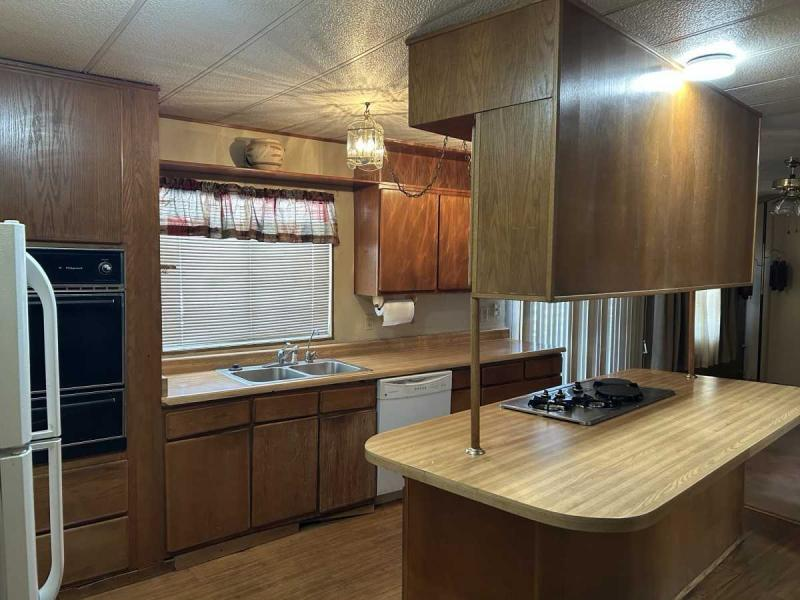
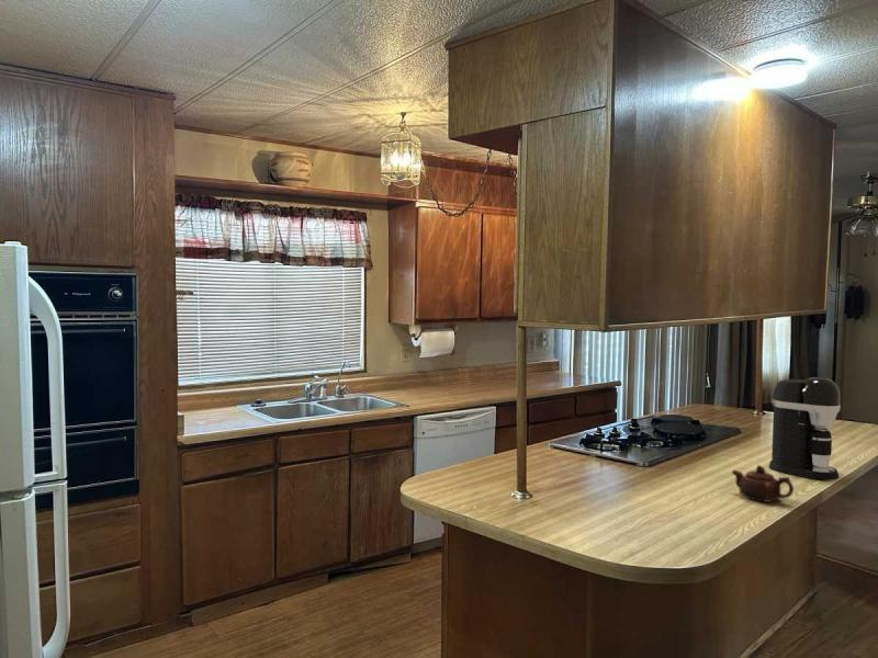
+ teapot [731,464,795,503]
+ coffee maker [768,376,842,480]
